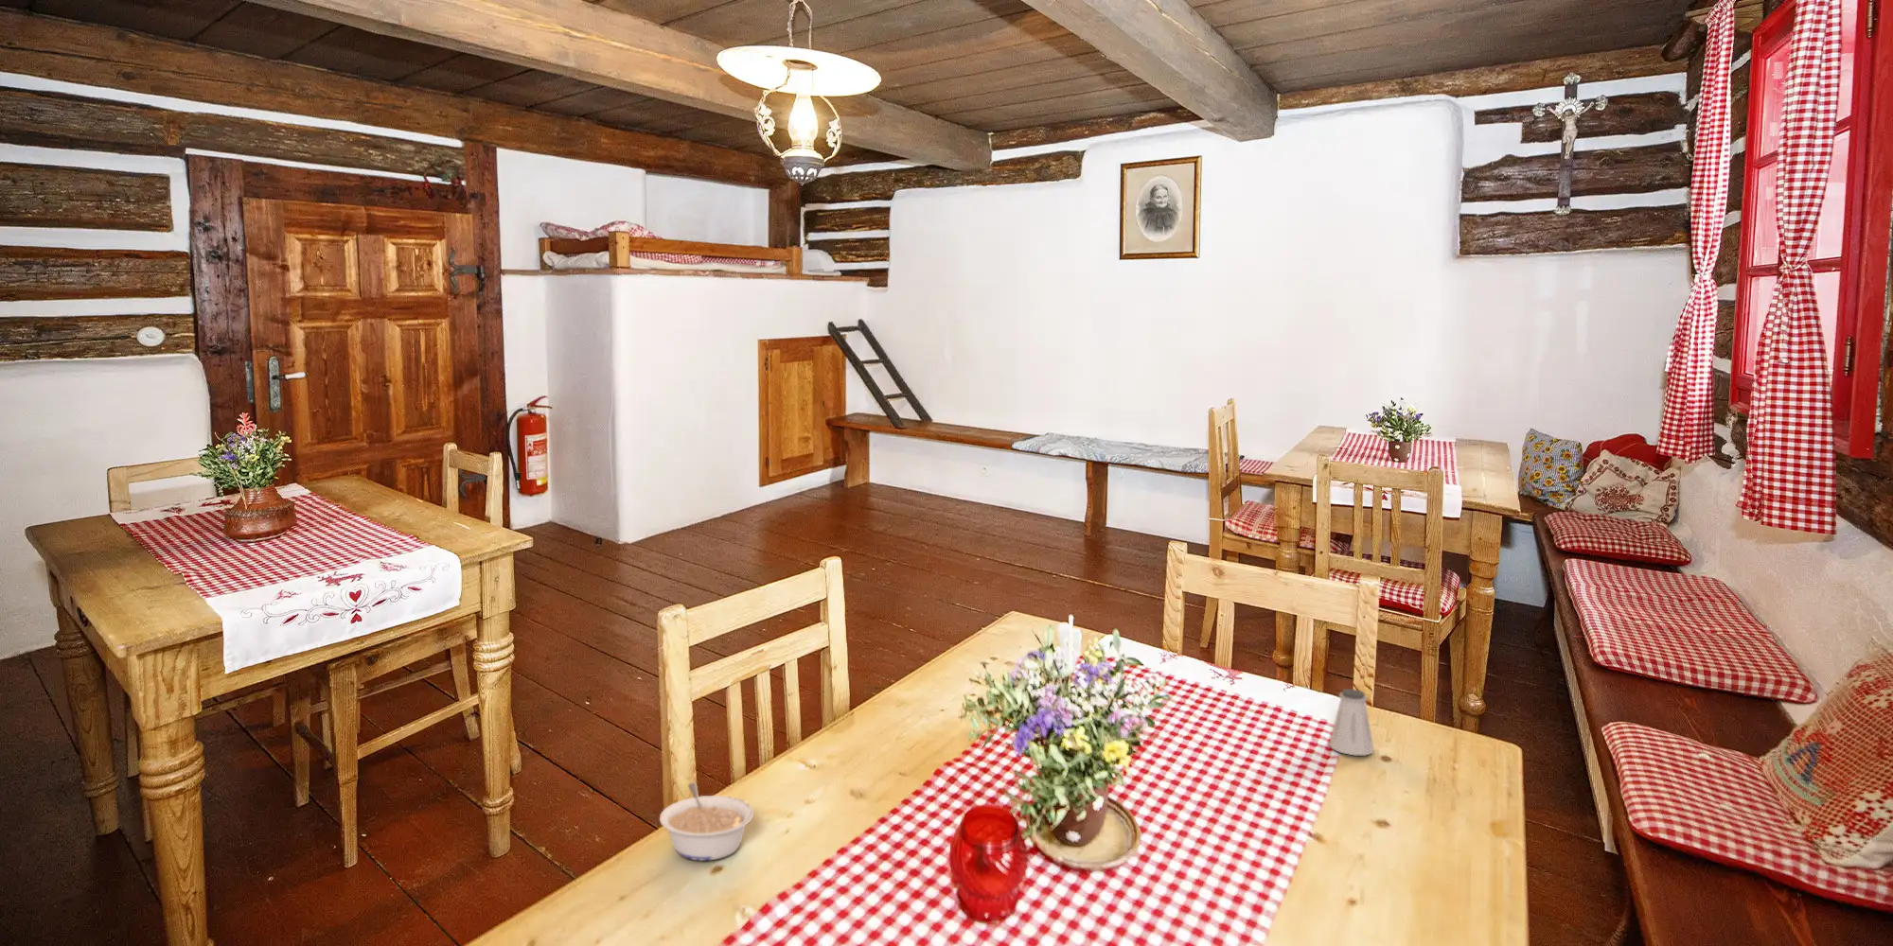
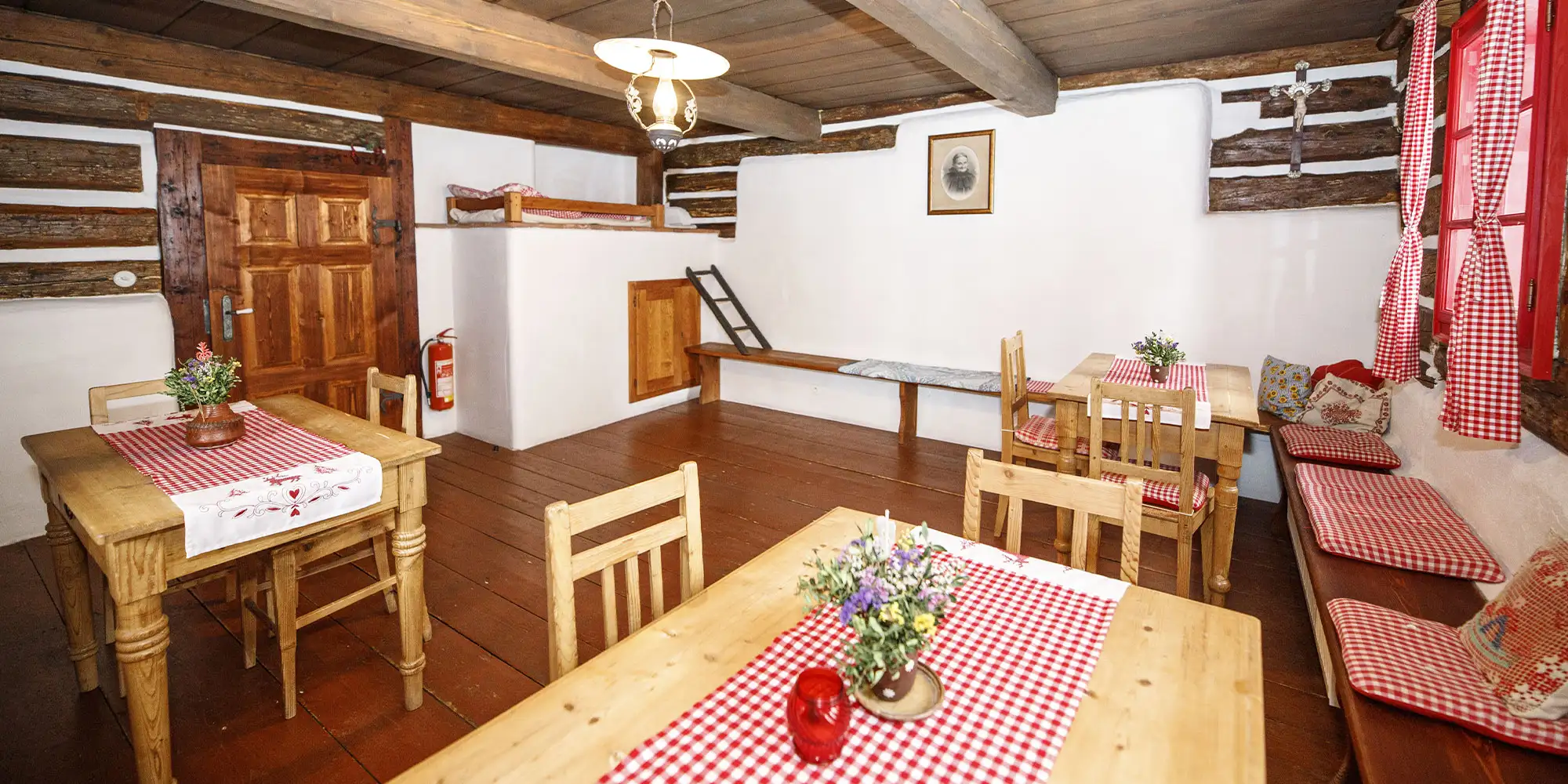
- legume [659,782,755,862]
- saltshaker [1328,688,1375,757]
